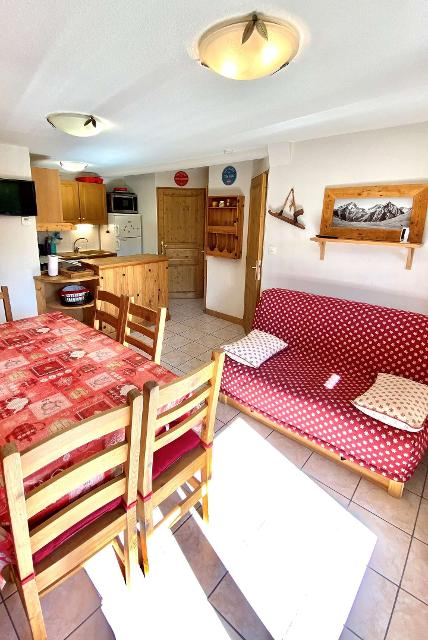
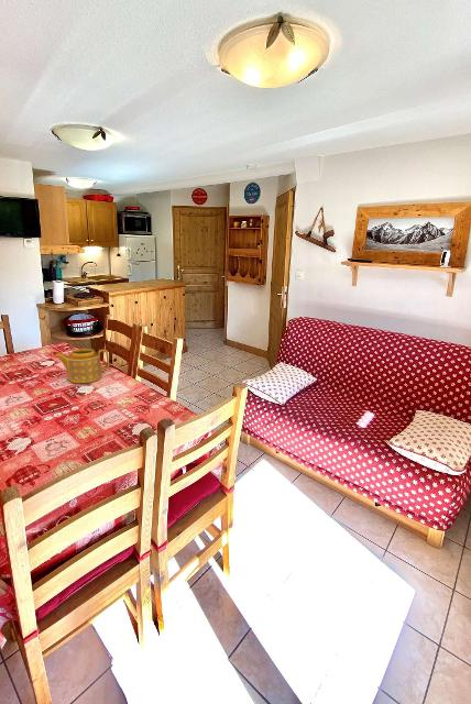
+ teapot [54,348,110,384]
